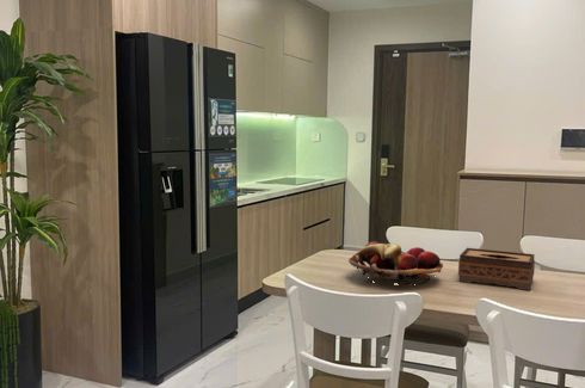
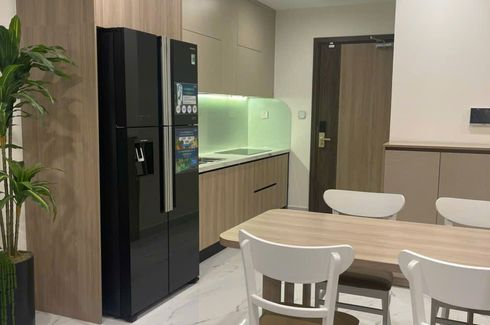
- tissue box [457,247,536,291]
- fruit basket [347,240,444,287]
